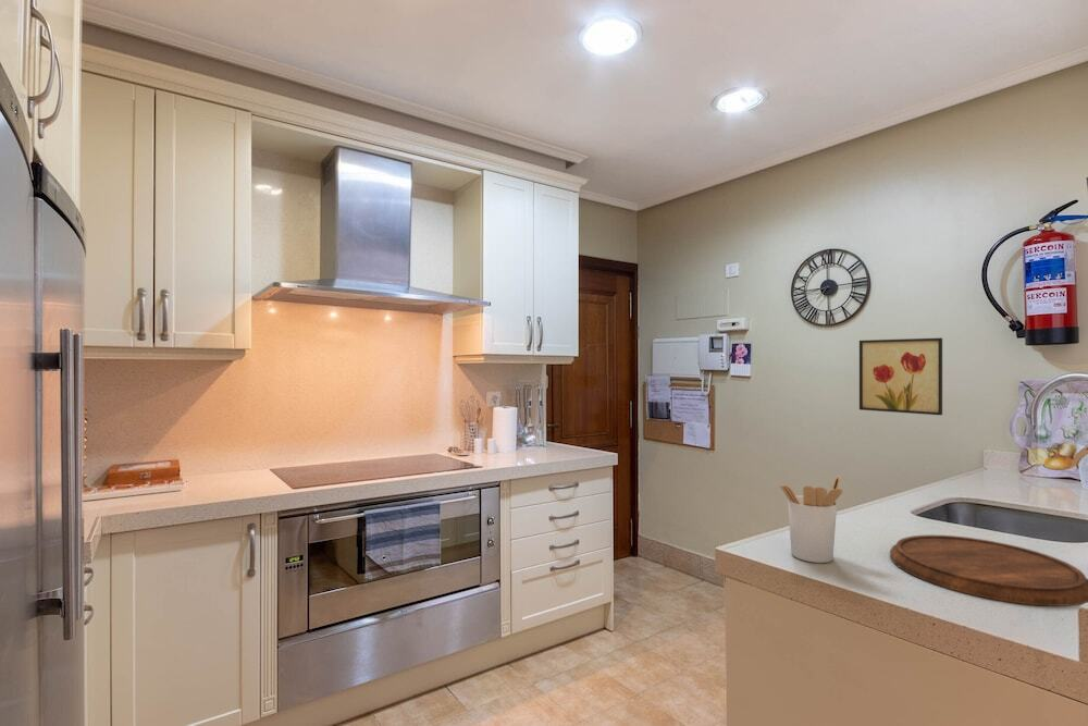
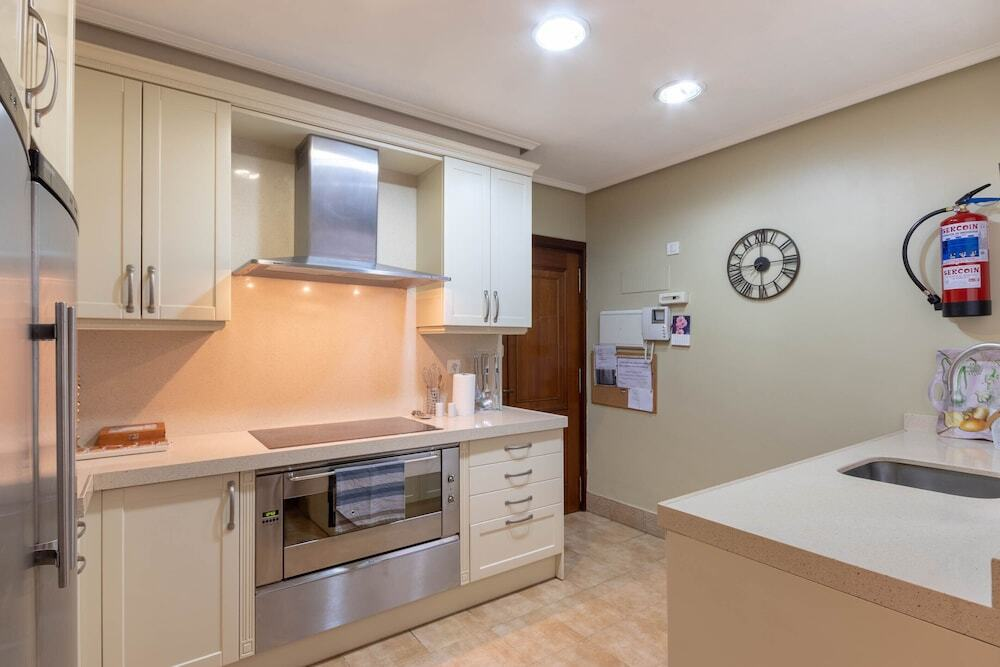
- cutting board [889,534,1088,607]
- utensil holder [779,475,843,564]
- wall art [858,337,943,416]
